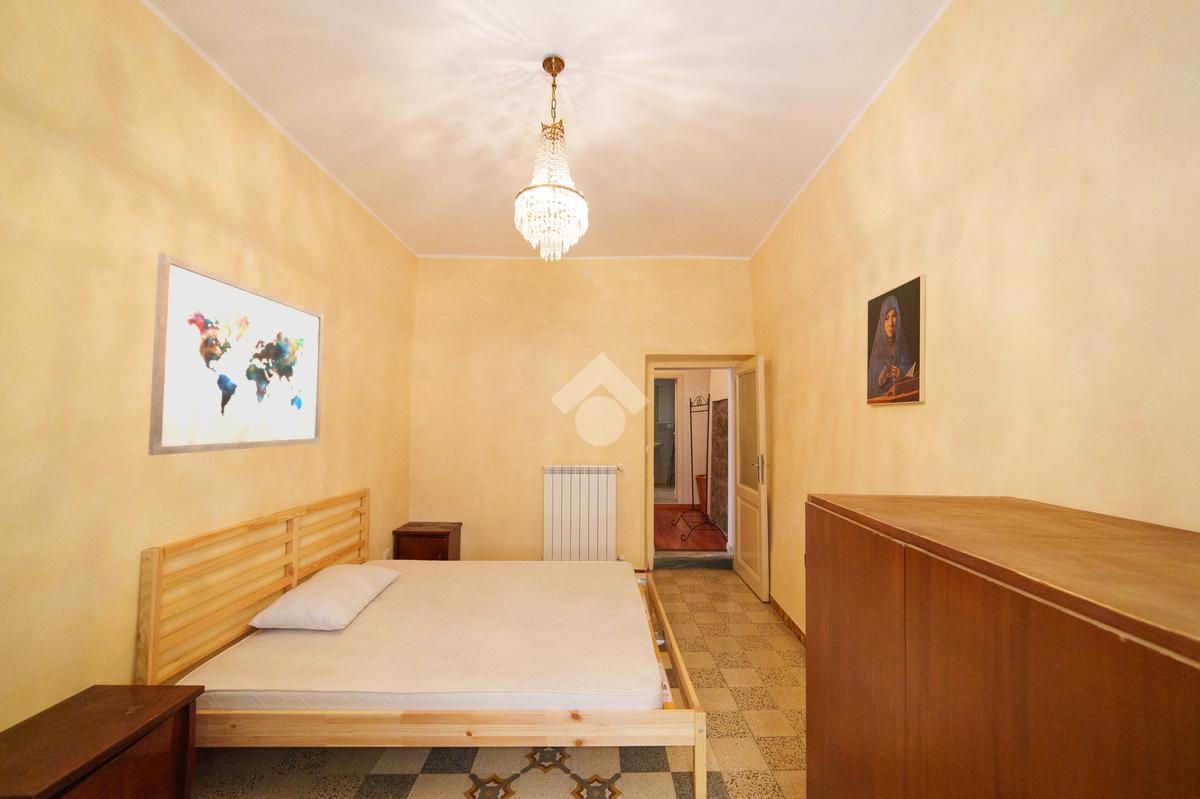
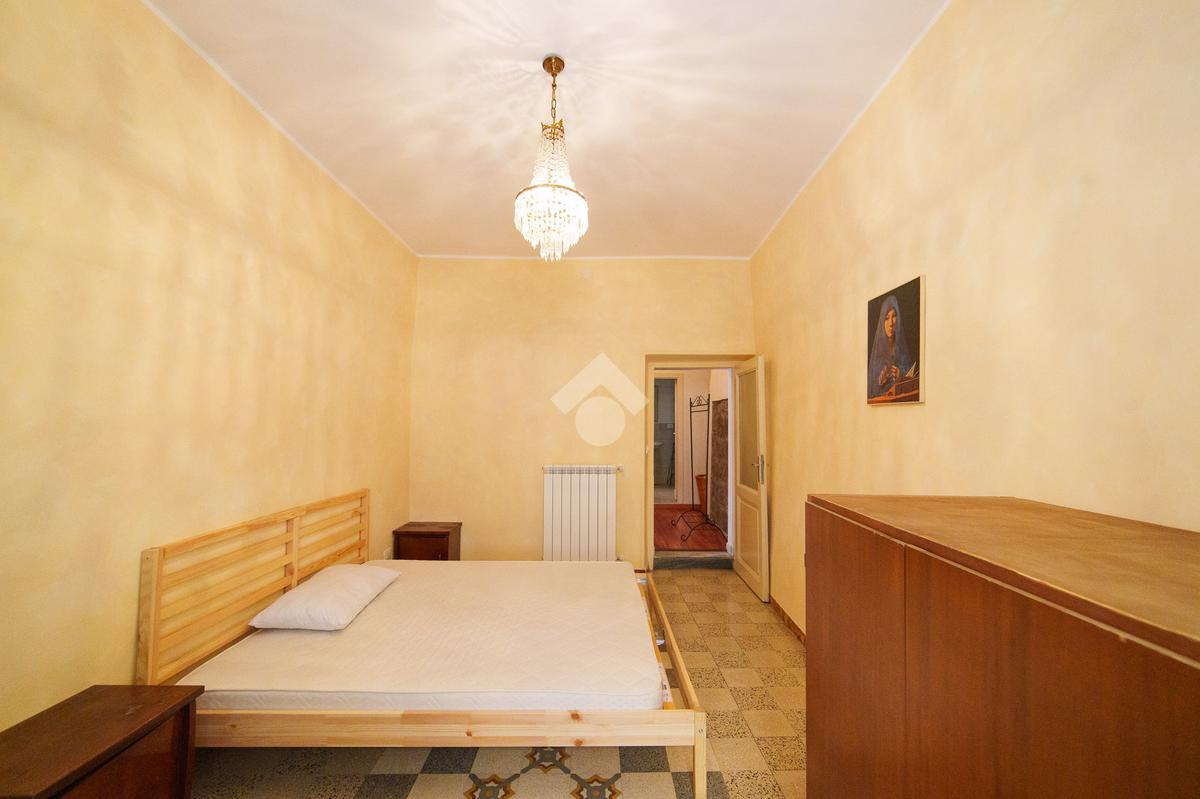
- wall art [147,251,325,456]
